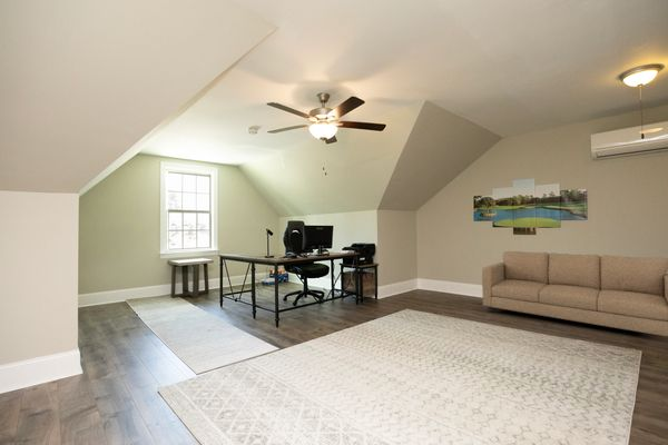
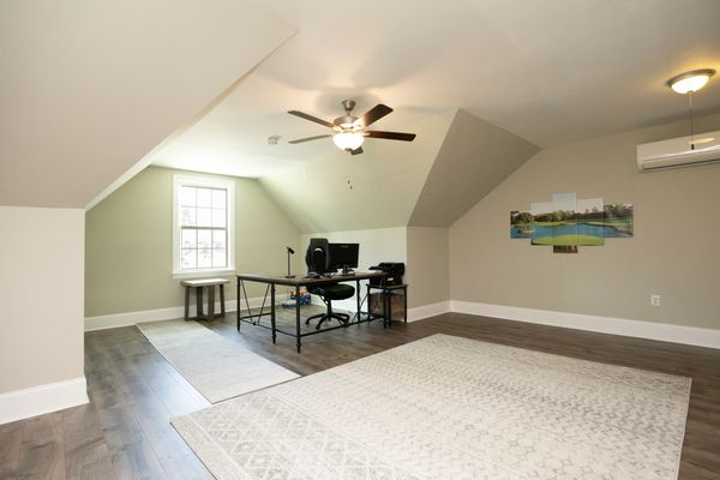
- sofa [481,250,668,337]
